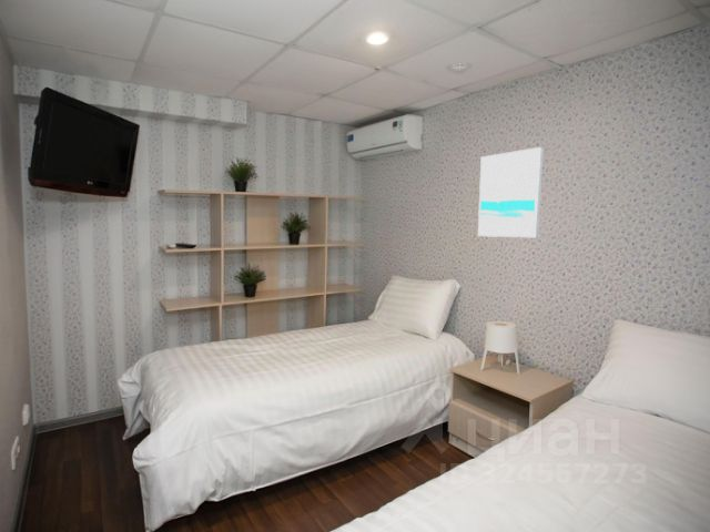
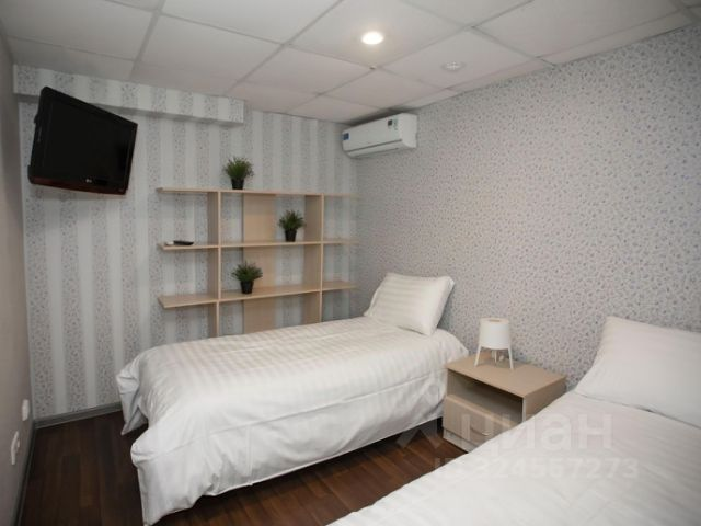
- wall art [477,146,544,238]
